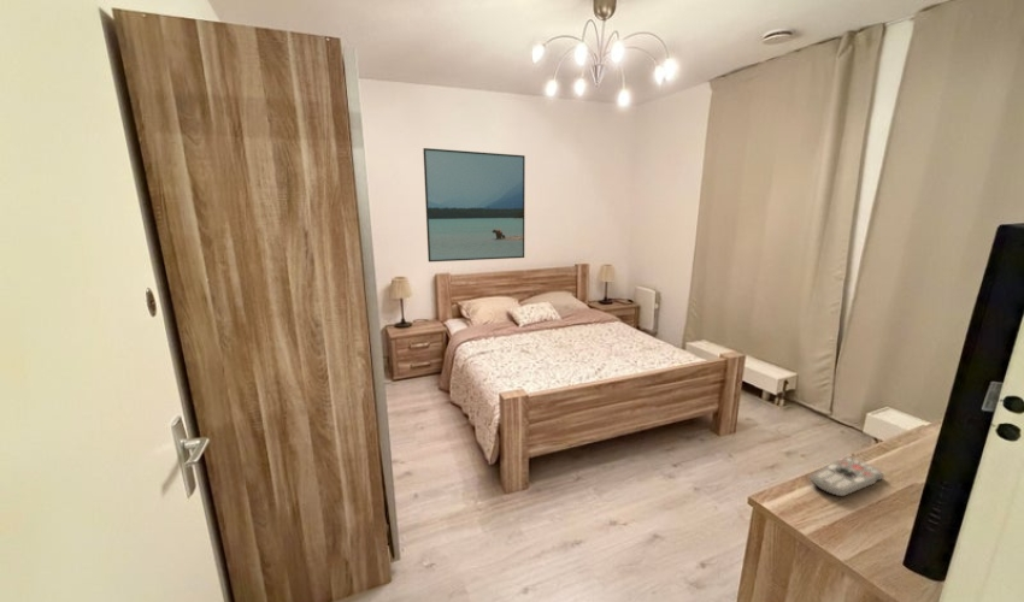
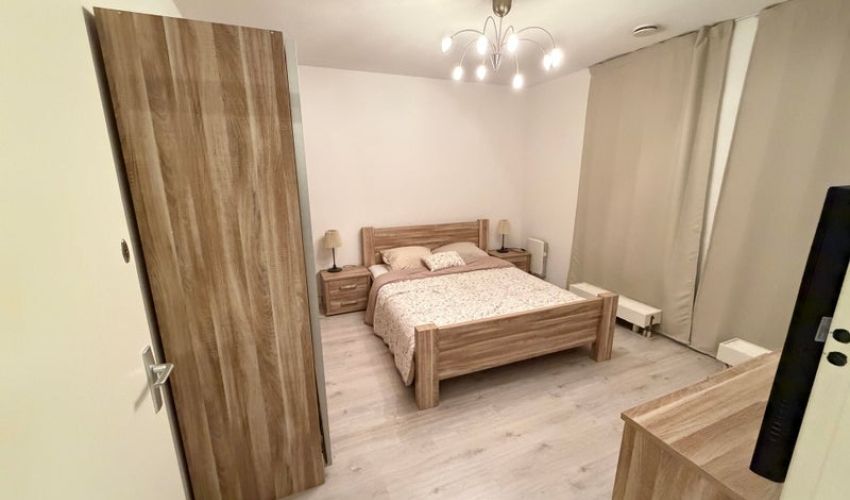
- remote control [808,455,885,497]
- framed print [422,147,526,264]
